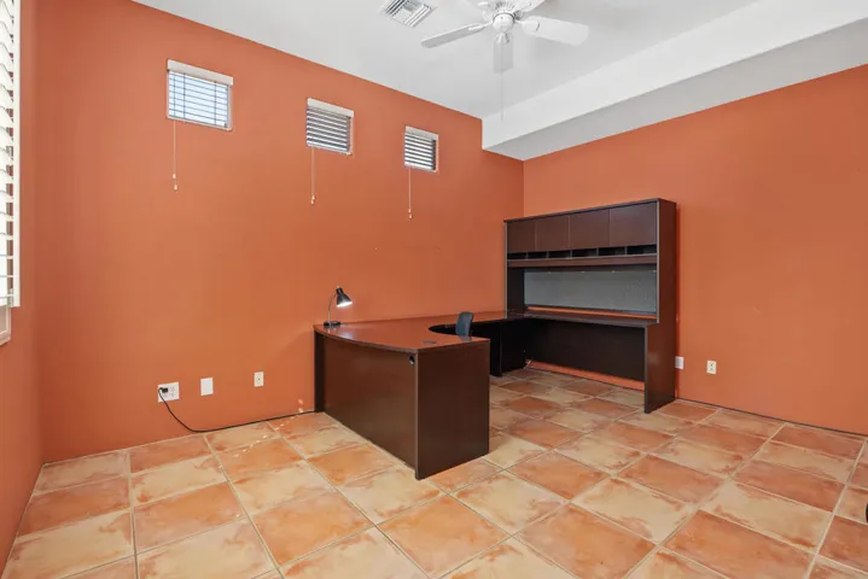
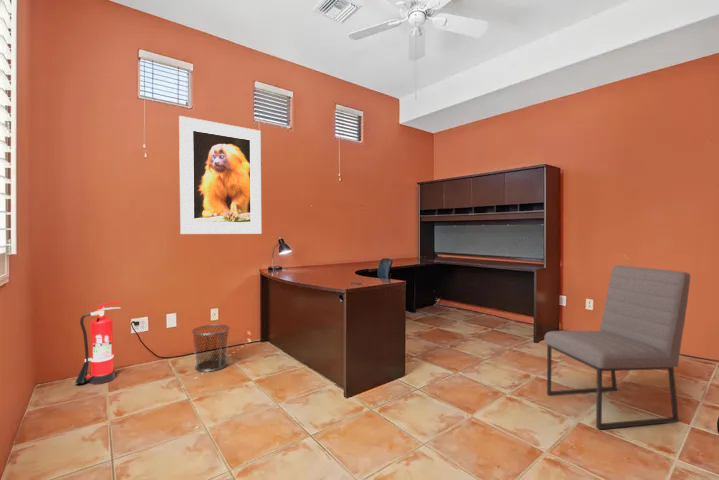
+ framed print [178,115,262,235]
+ waste bin [191,324,231,373]
+ chair [543,264,691,430]
+ fire extinguisher [74,301,124,385]
